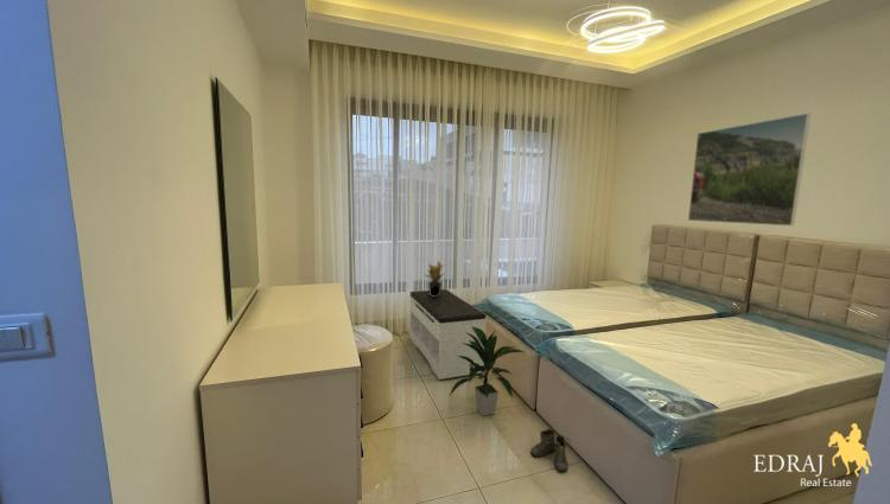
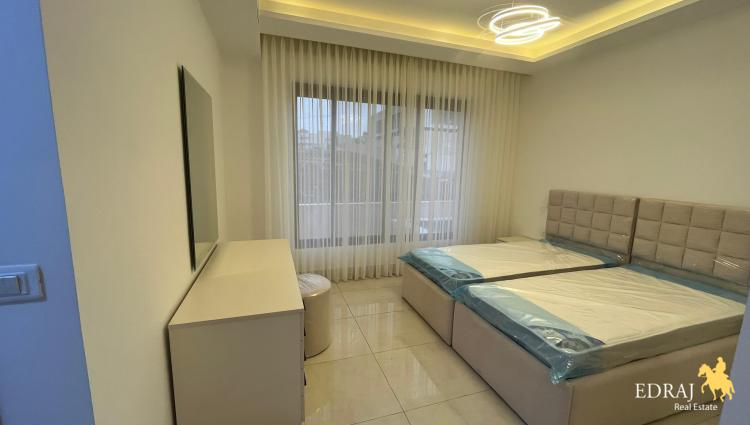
- boots [529,427,573,473]
- indoor plant [449,326,526,417]
- bench [408,288,488,381]
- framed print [687,111,812,227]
- potted plant [424,260,445,296]
